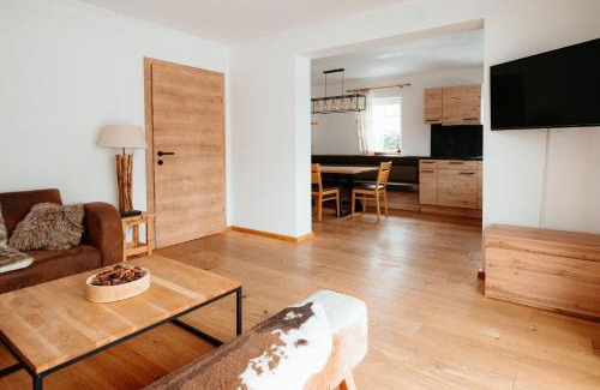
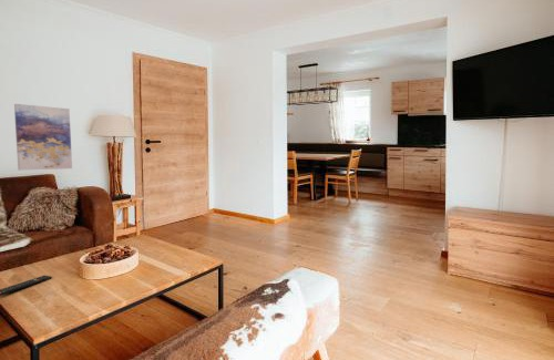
+ remote control [0,275,53,297]
+ wall art [13,103,73,172]
